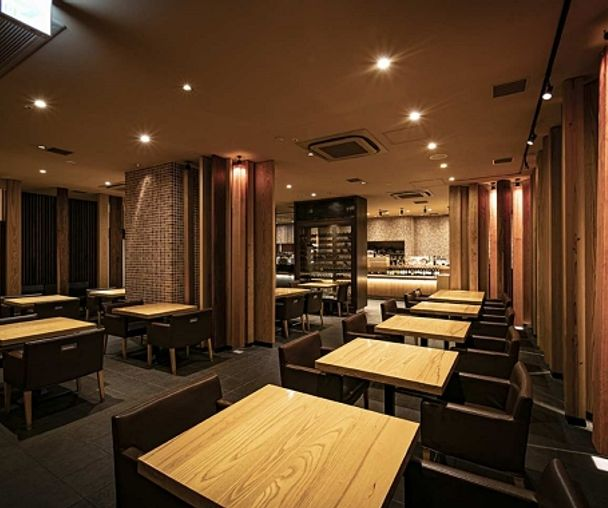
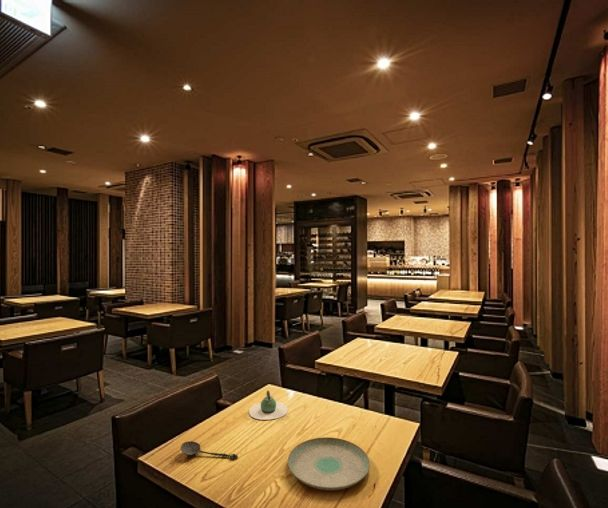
+ teapot [248,390,289,421]
+ spoon [180,440,239,460]
+ plate [287,436,371,491]
